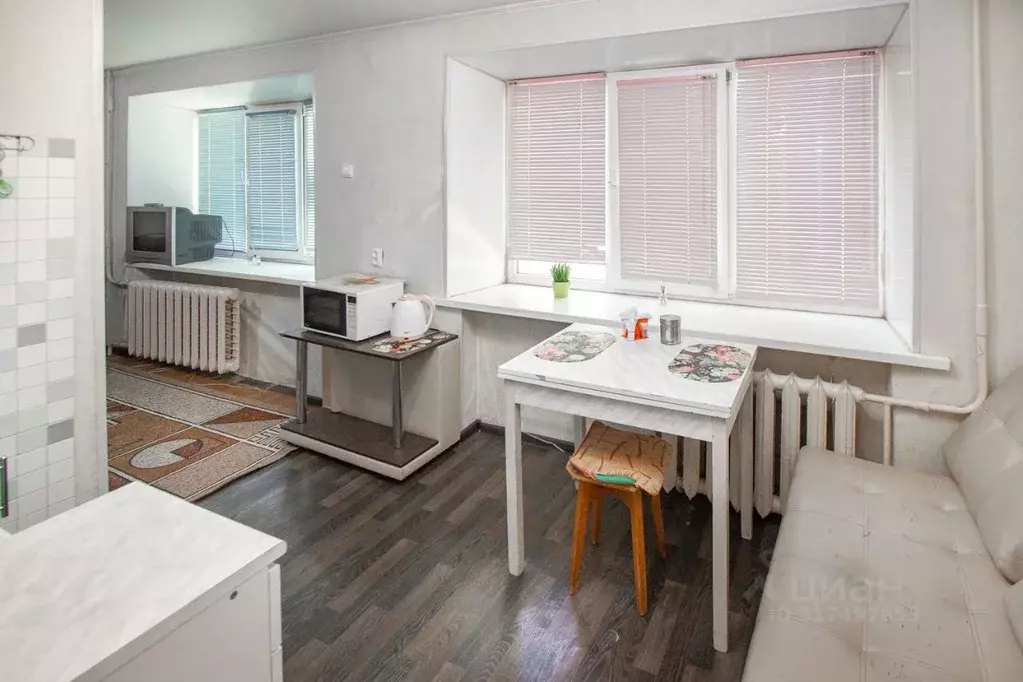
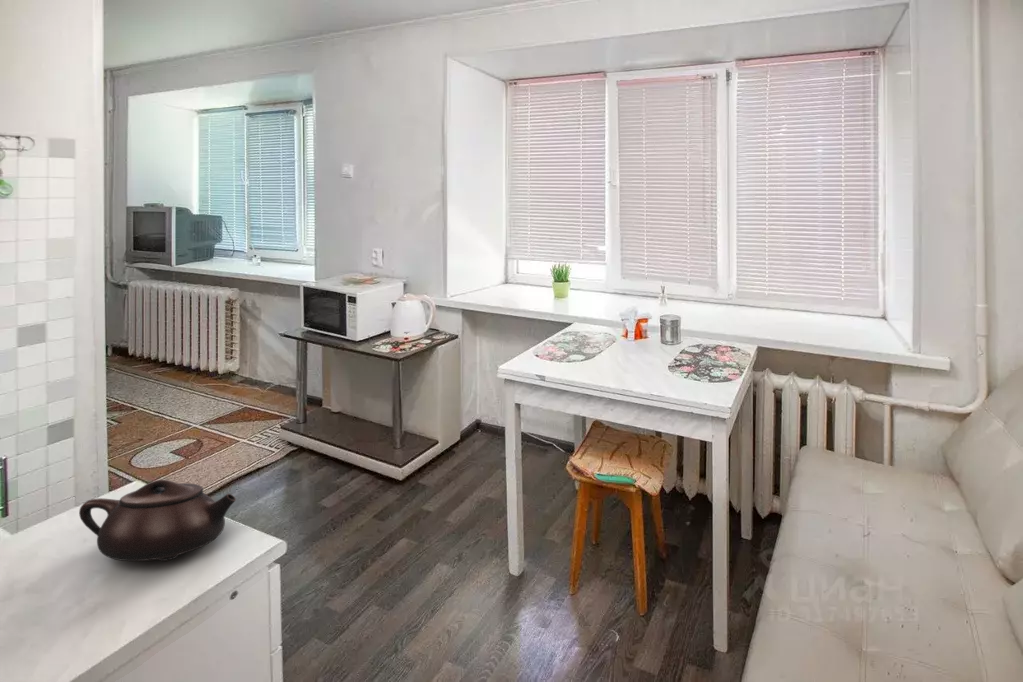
+ teapot [78,479,237,562]
